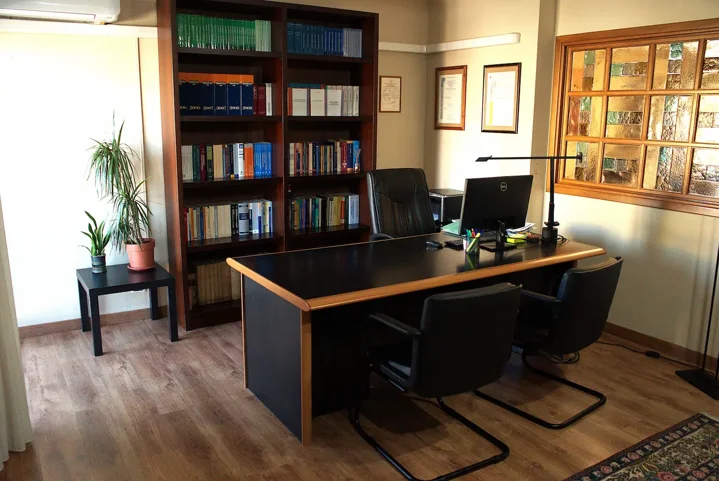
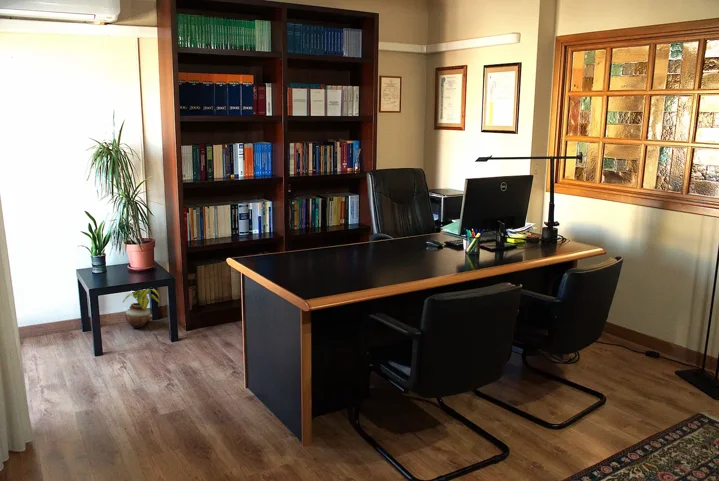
+ potted plant [122,288,161,329]
